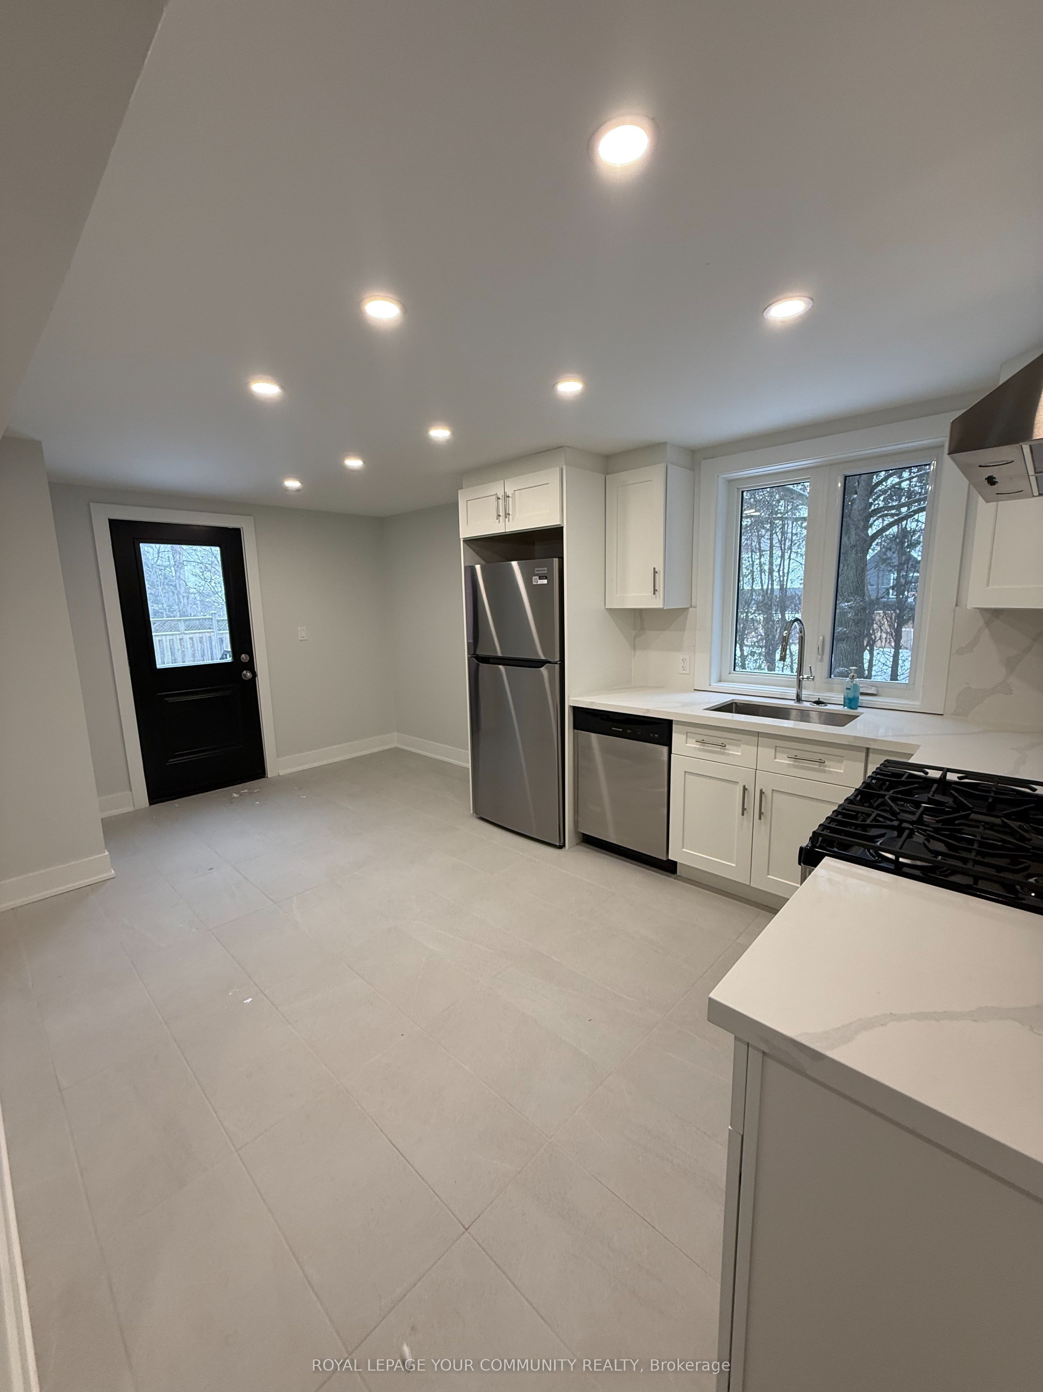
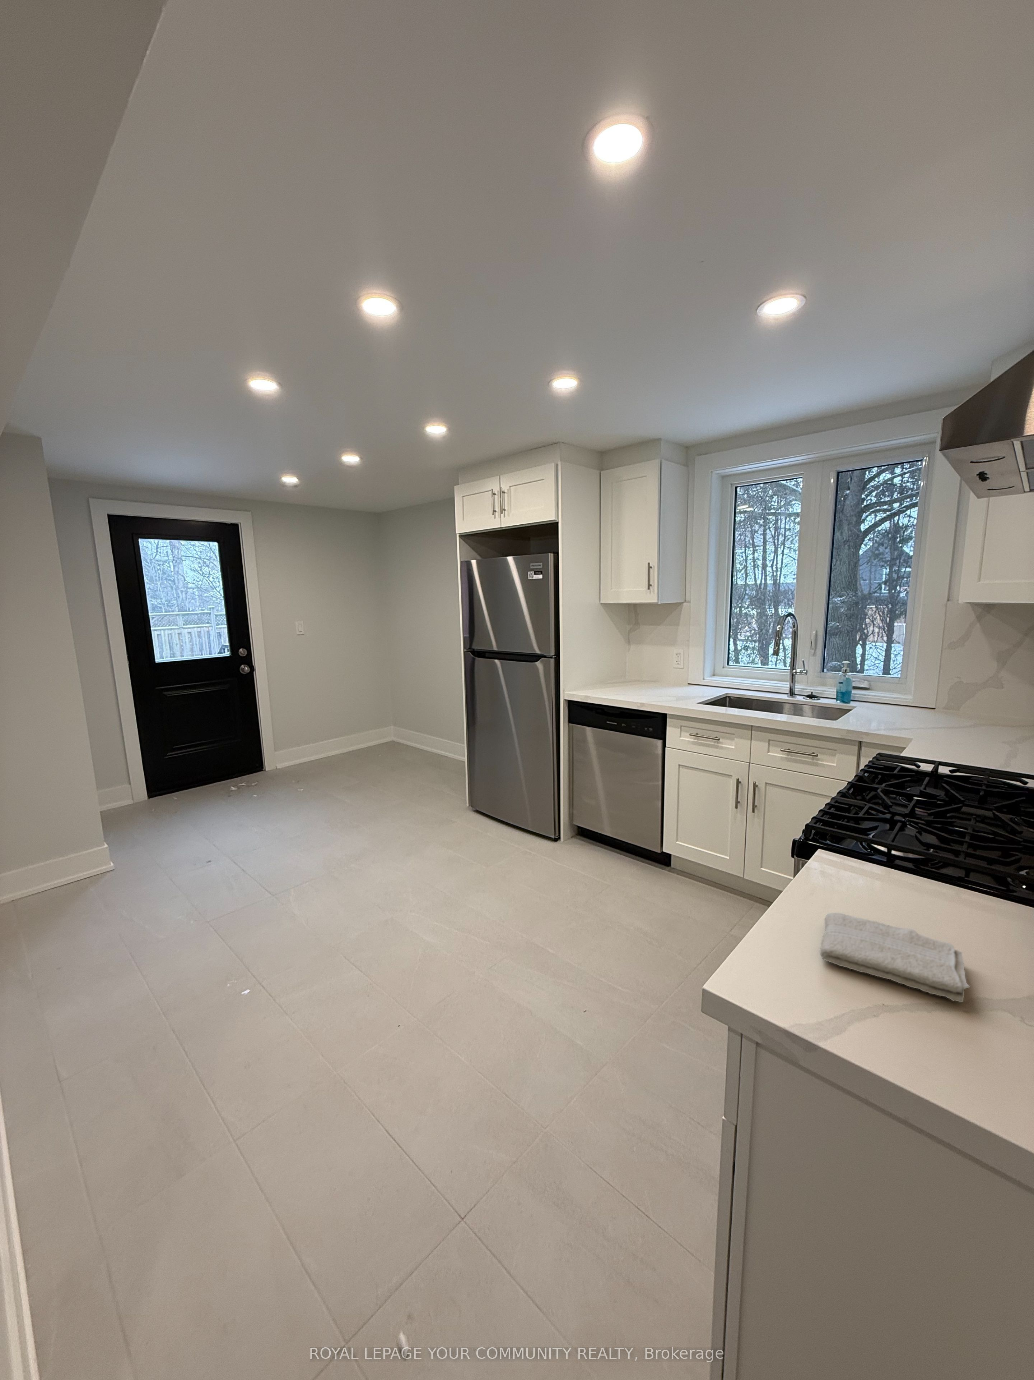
+ washcloth [820,913,970,1003]
